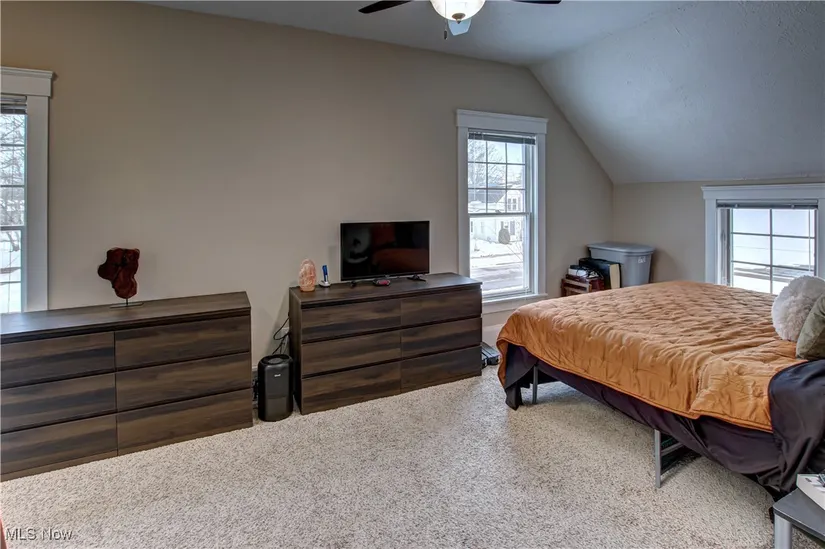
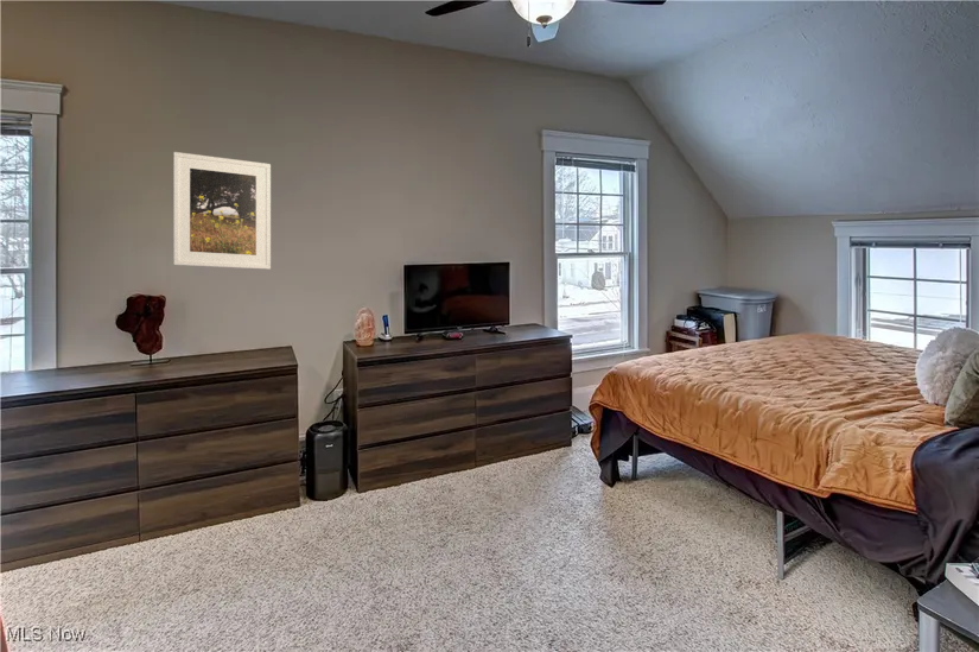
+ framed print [172,151,272,271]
